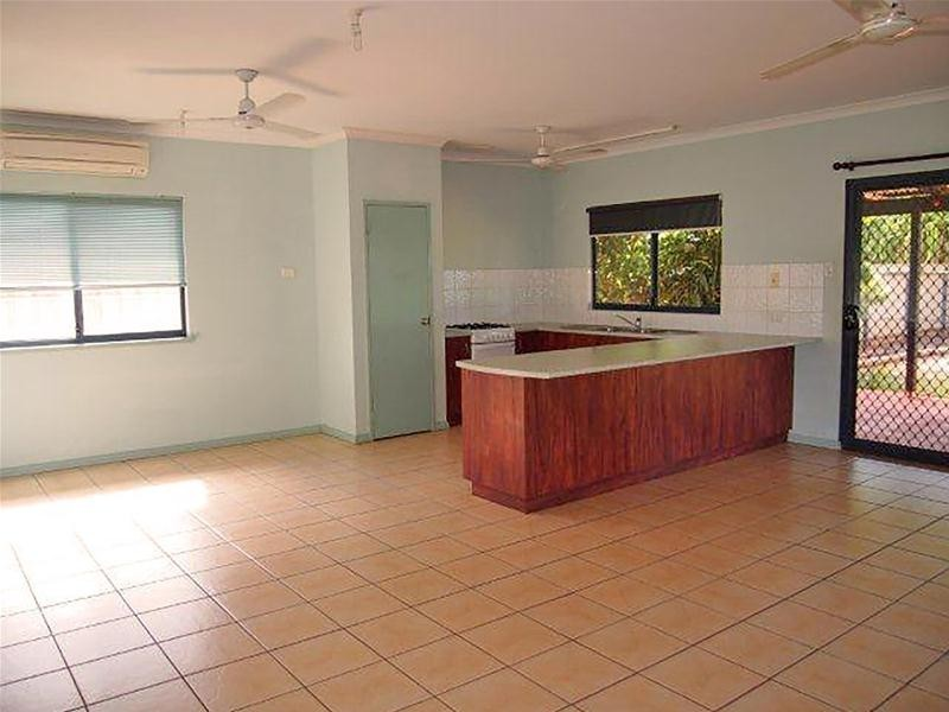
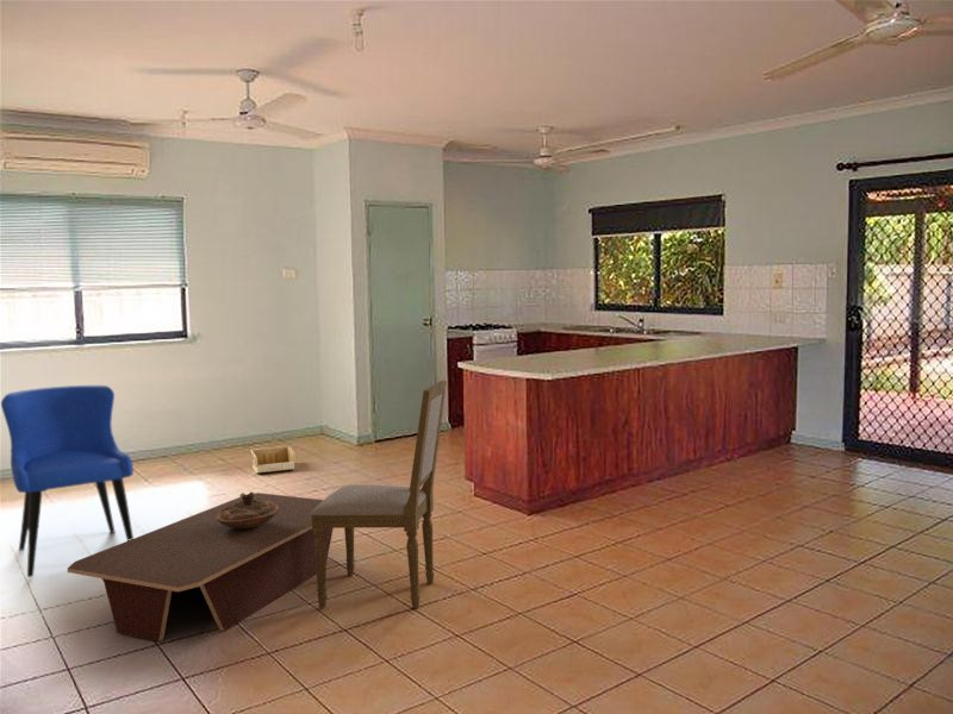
+ decorative bowl [217,491,279,530]
+ storage bin [250,445,297,475]
+ dining chair [0,384,135,578]
+ coffee table [67,491,335,643]
+ dining chair [311,380,448,609]
